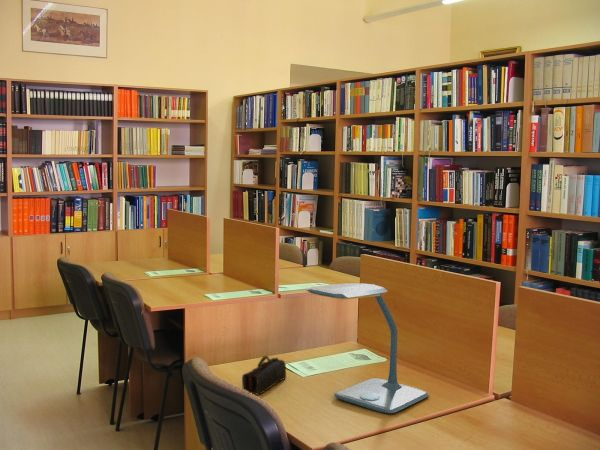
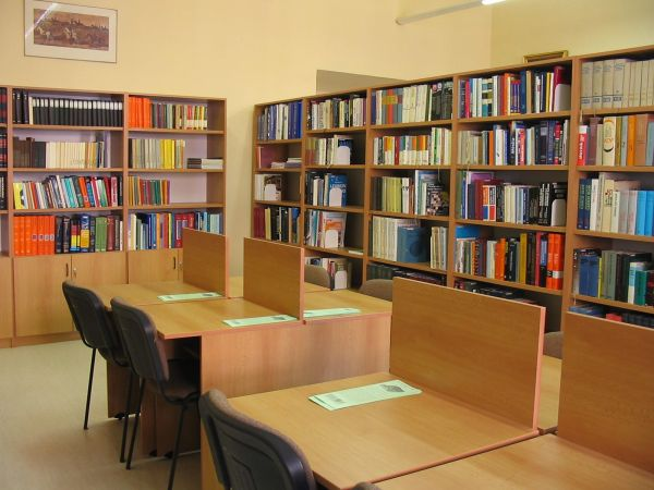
- pencil case [241,355,287,396]
- desk lamp [304,282,430,415]
